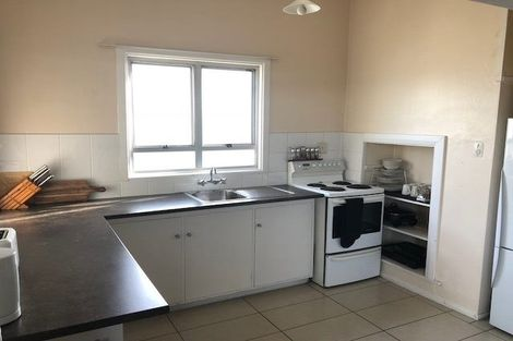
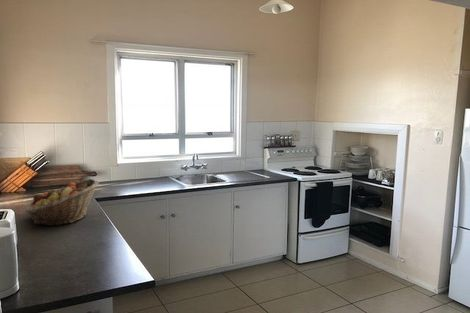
+ fruit basket [24,178,100,227]
